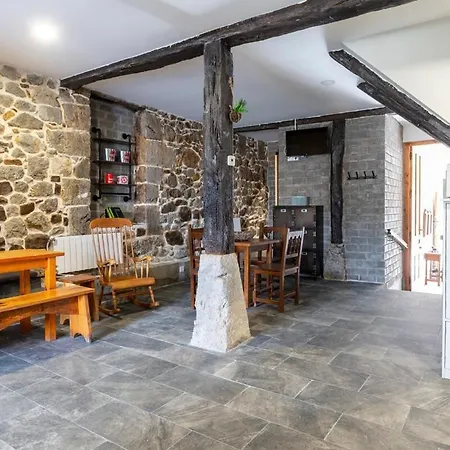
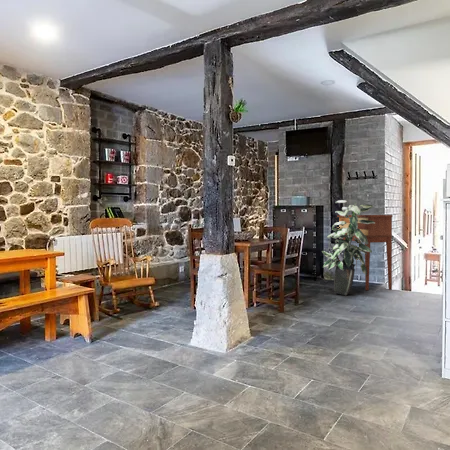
+ indoor plant [321,199,375,296]
+ console table [336,214,394,291]
